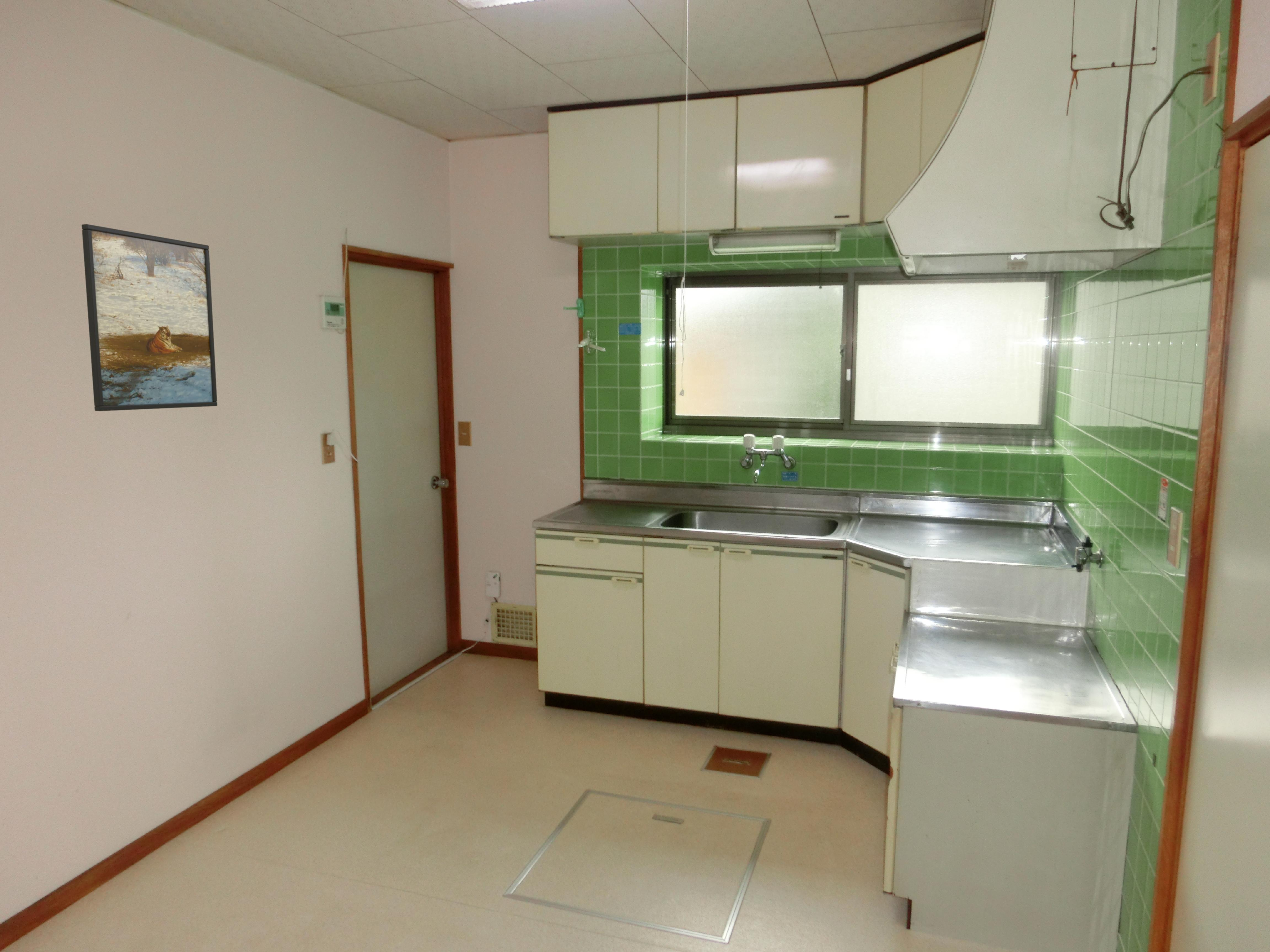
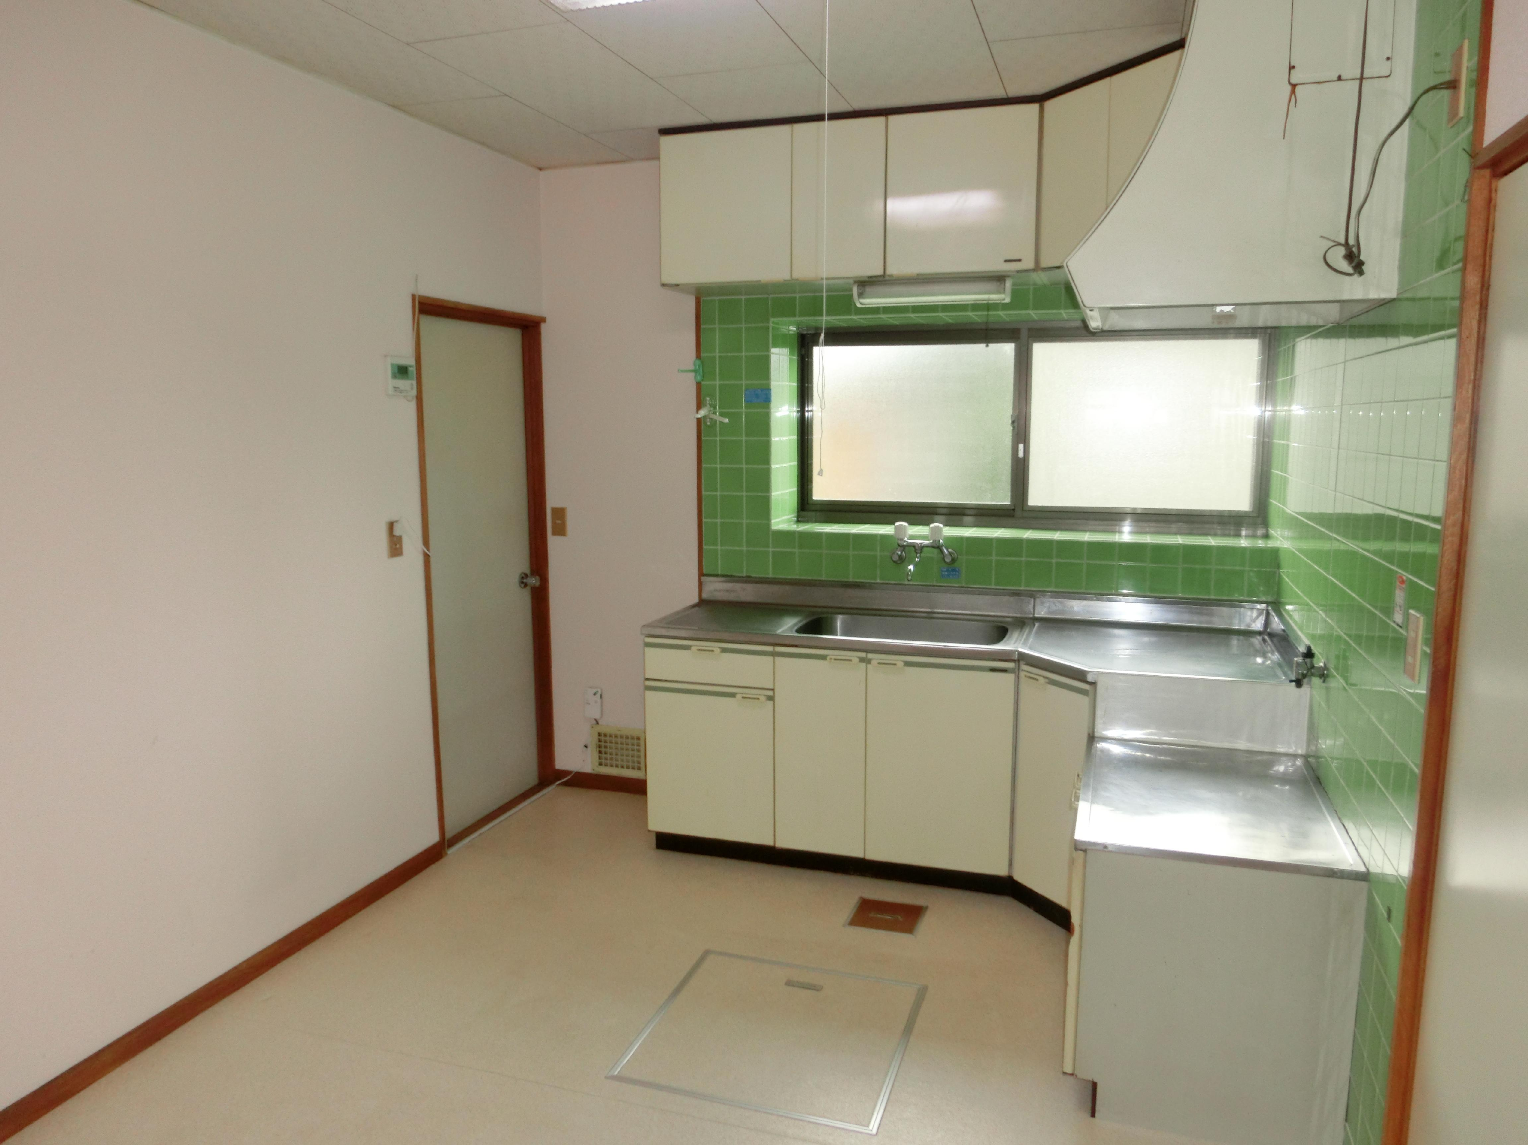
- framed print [81,224,218,412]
